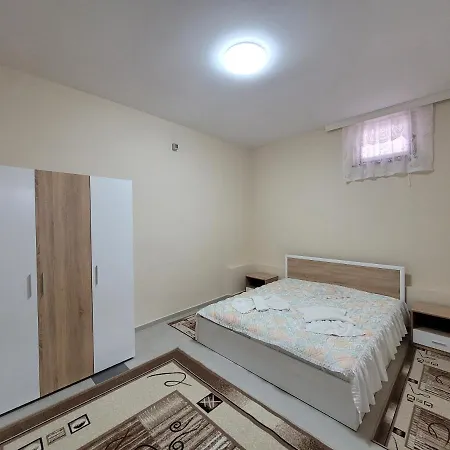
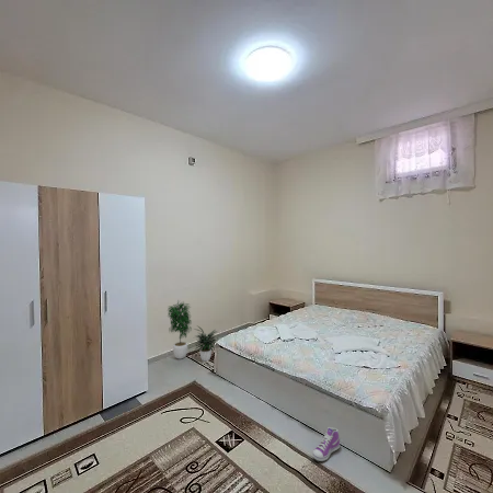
+ sneaker [312,426,341,462]
+ potted plant [167,299,219,363]
